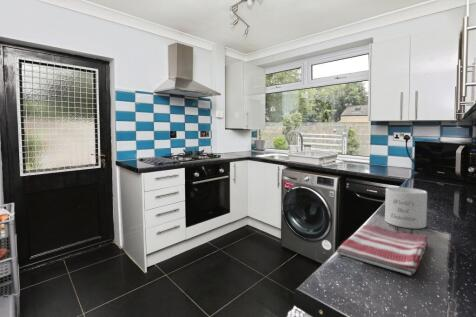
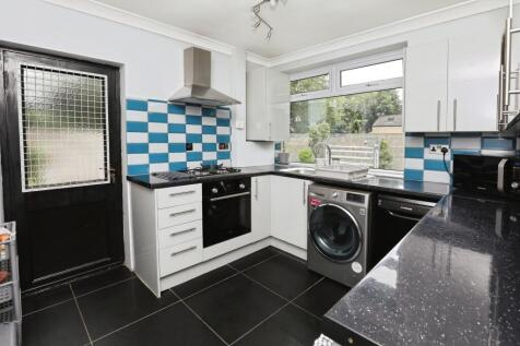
- mug [384,186,428,229]
- dish towel [335,224,429,277]
